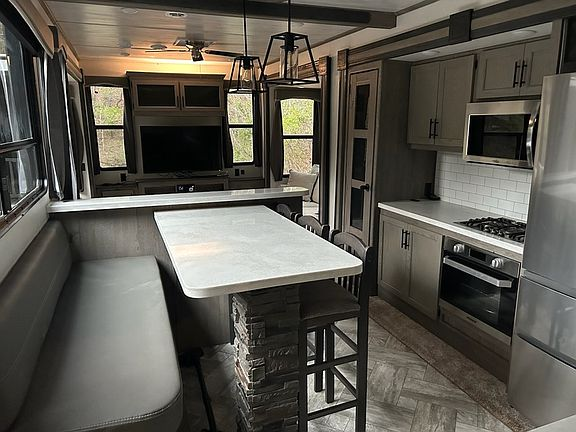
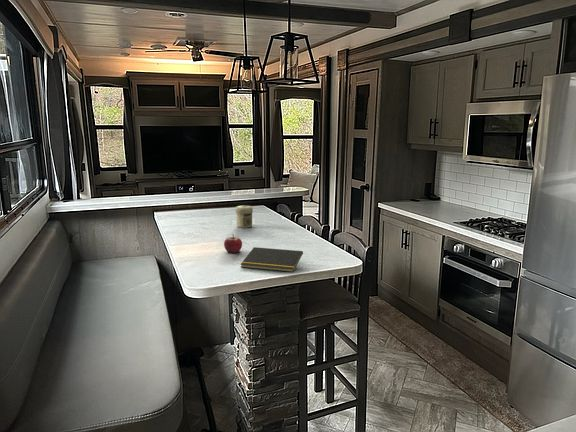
+ jar [235,205,254,229]
+ notepad [240,246,304,273]
+ fruit [223,234,243,254]
